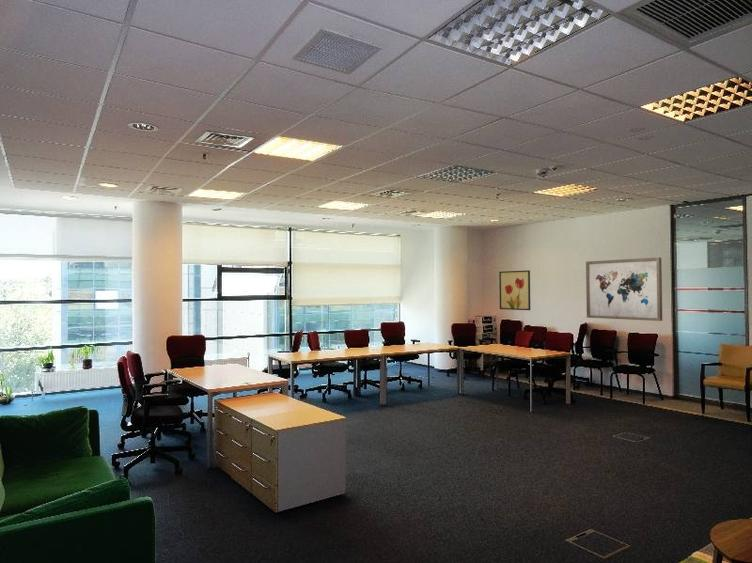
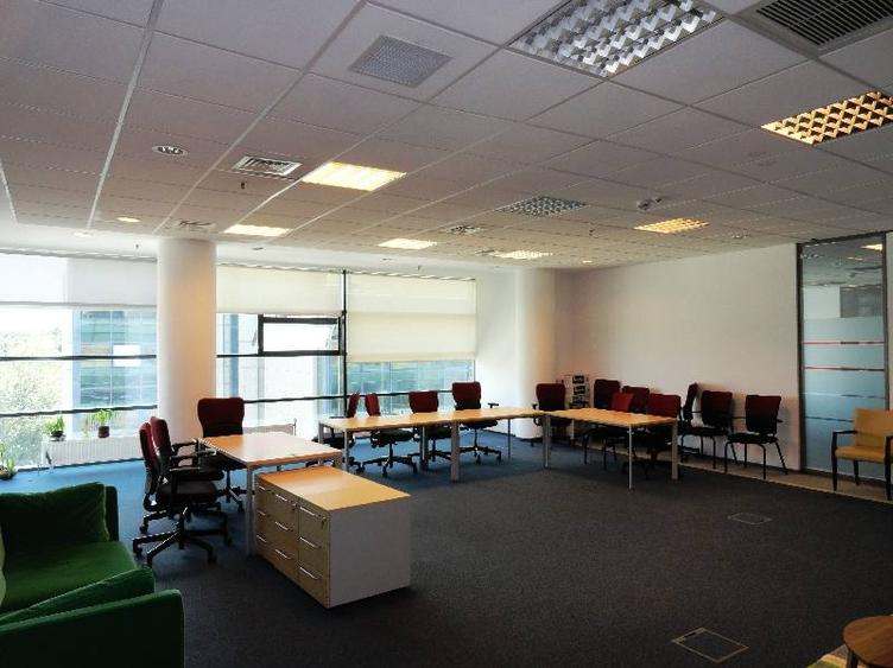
- wall art [585,257,663,322]
- wall art [498,269,531,311]
